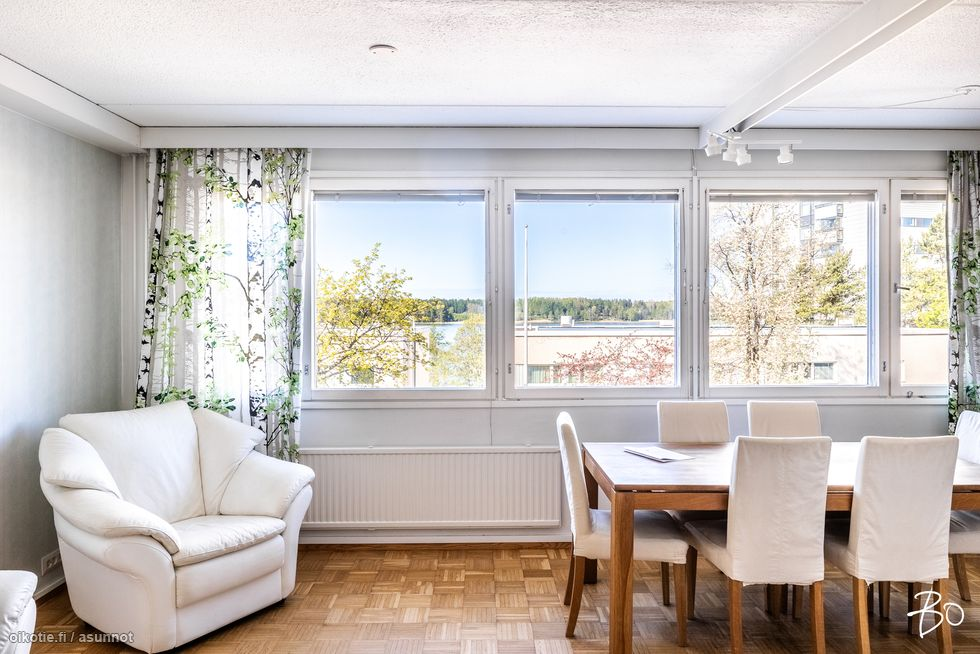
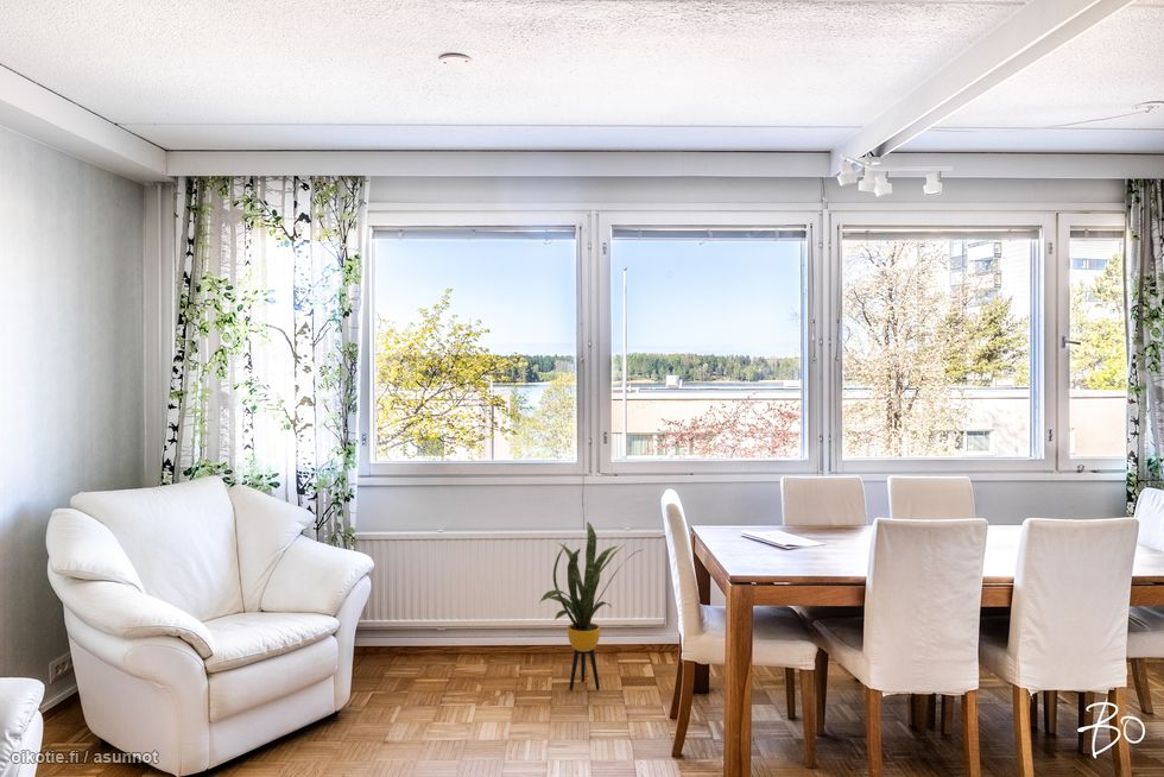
+ house plant [538,522,646,691]
